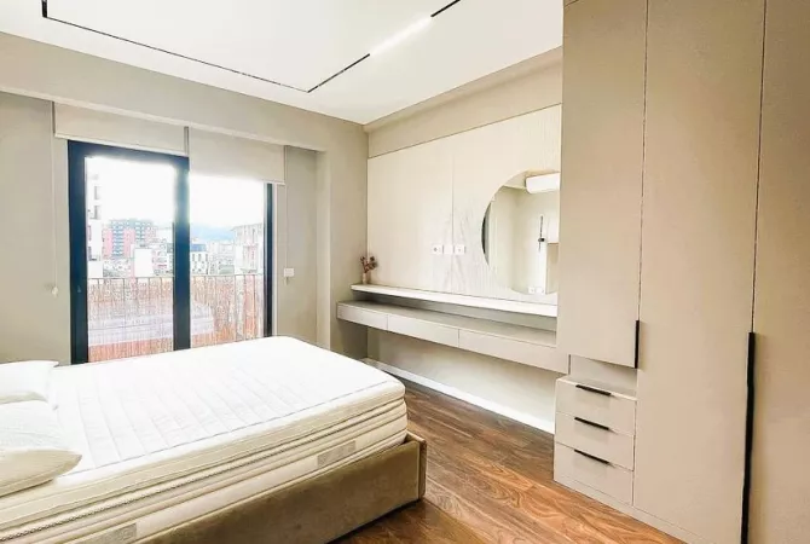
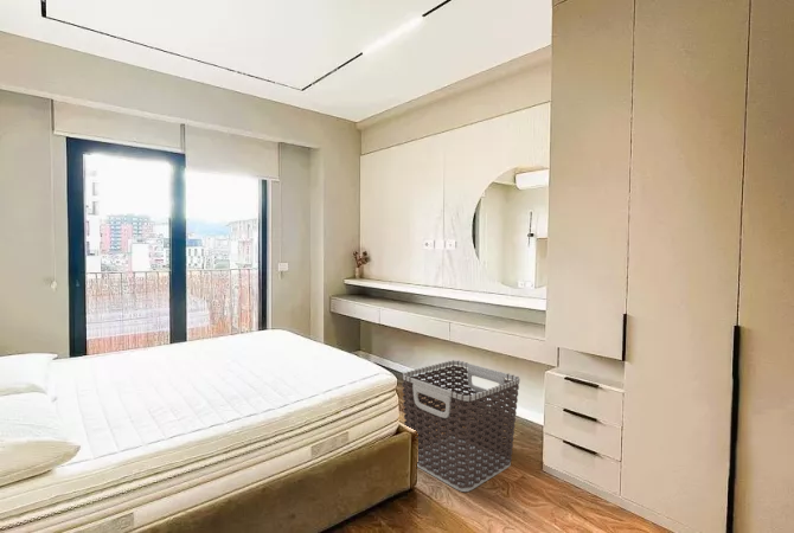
+ clothes hamper [401,359,520,493]
